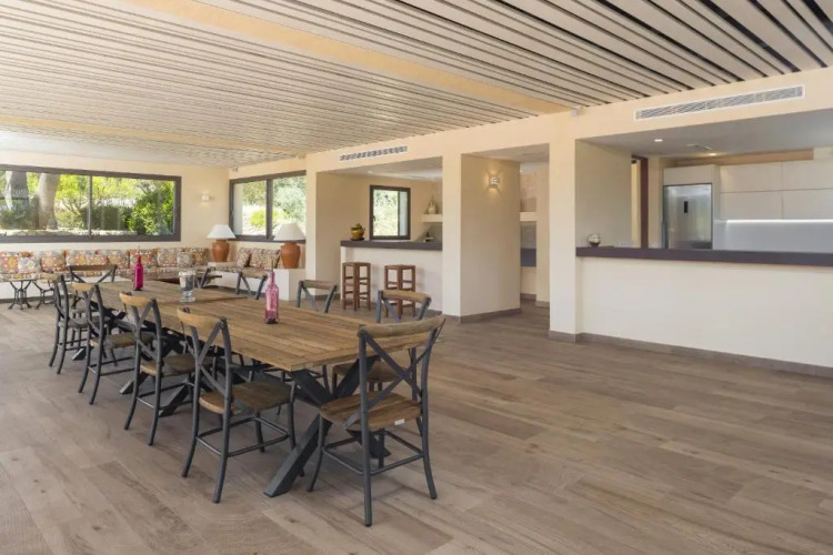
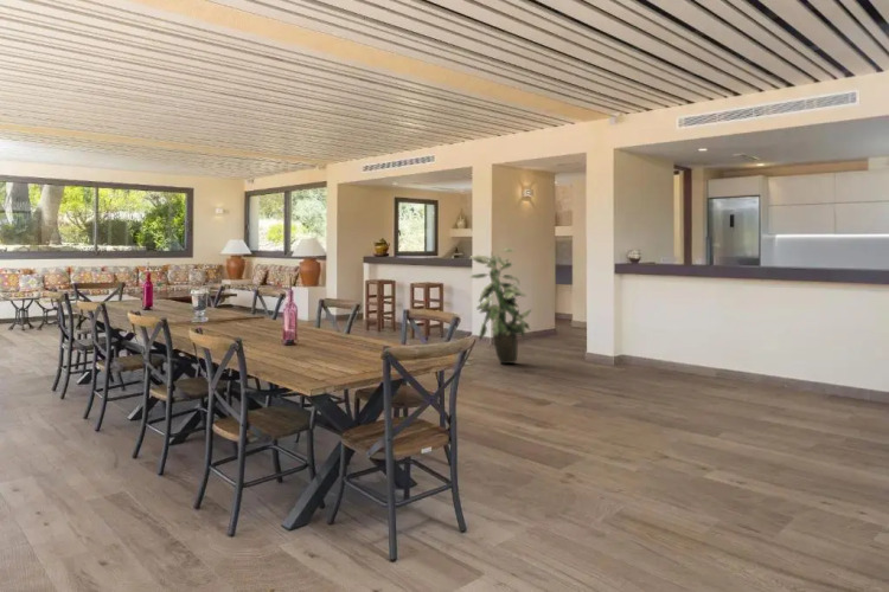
+ indoor plant [468,247,533,366]
